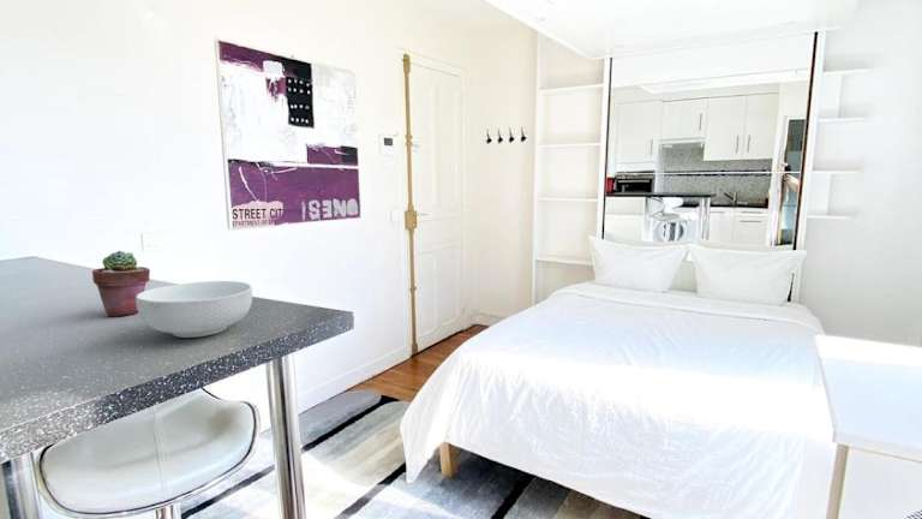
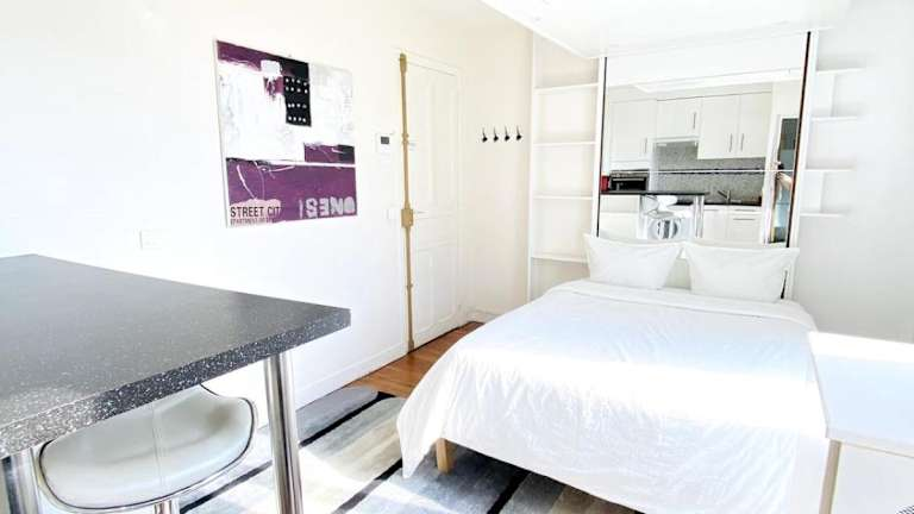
- cereal bowl [136,280,253,339]
- potted succulent [91,250,151,317]
